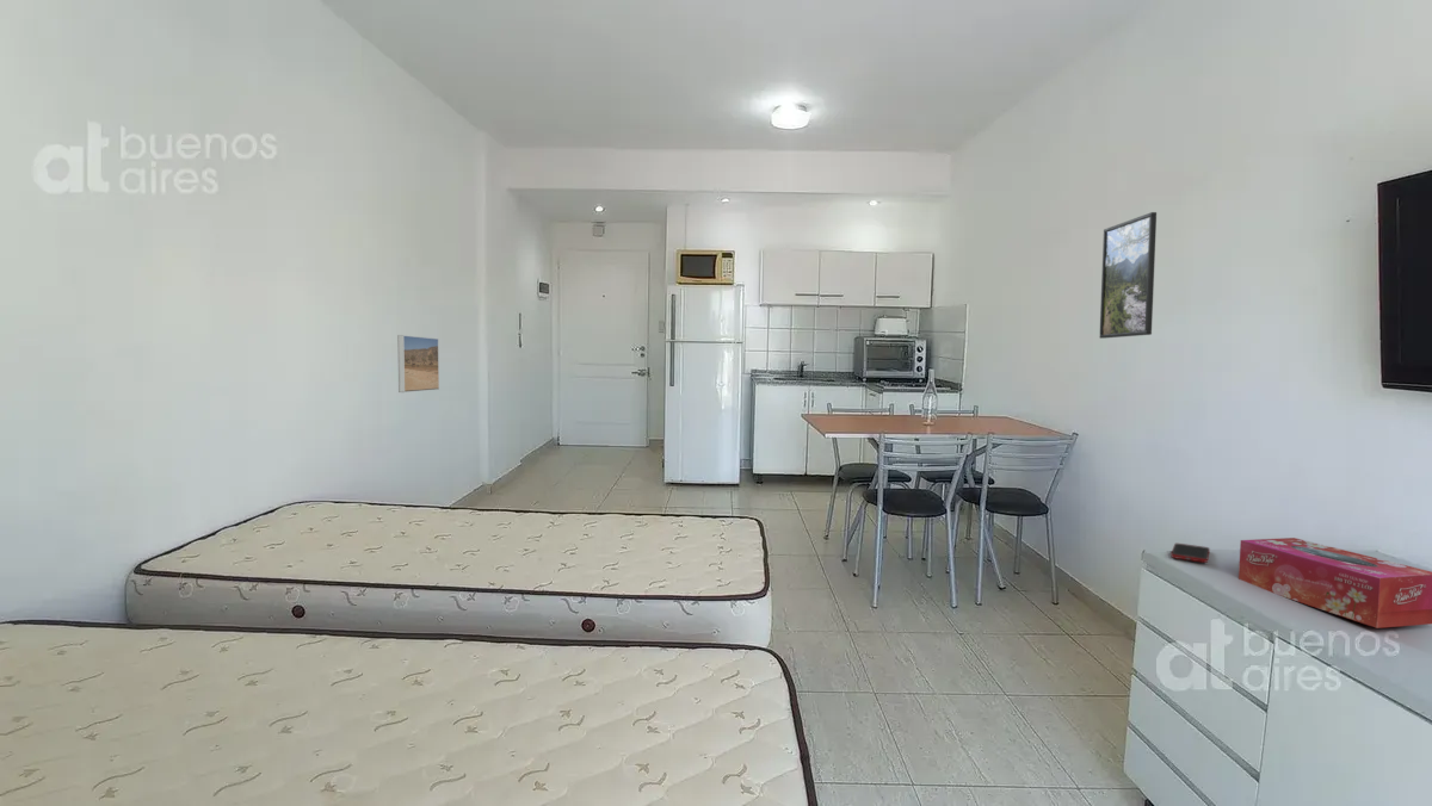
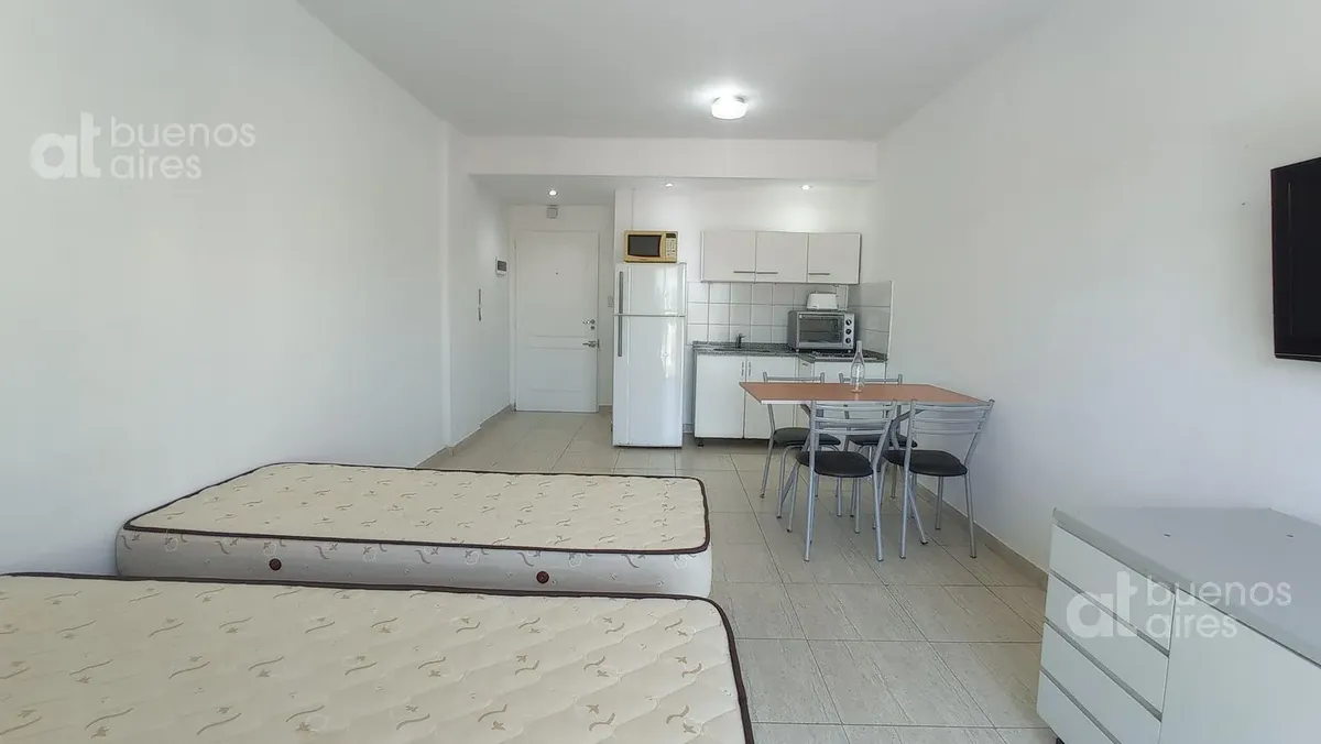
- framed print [1098,211,1158,340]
- tissue box [1237,537,1432,630]
- cell phone [1169,542,1211,564]
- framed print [396,334,440,393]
